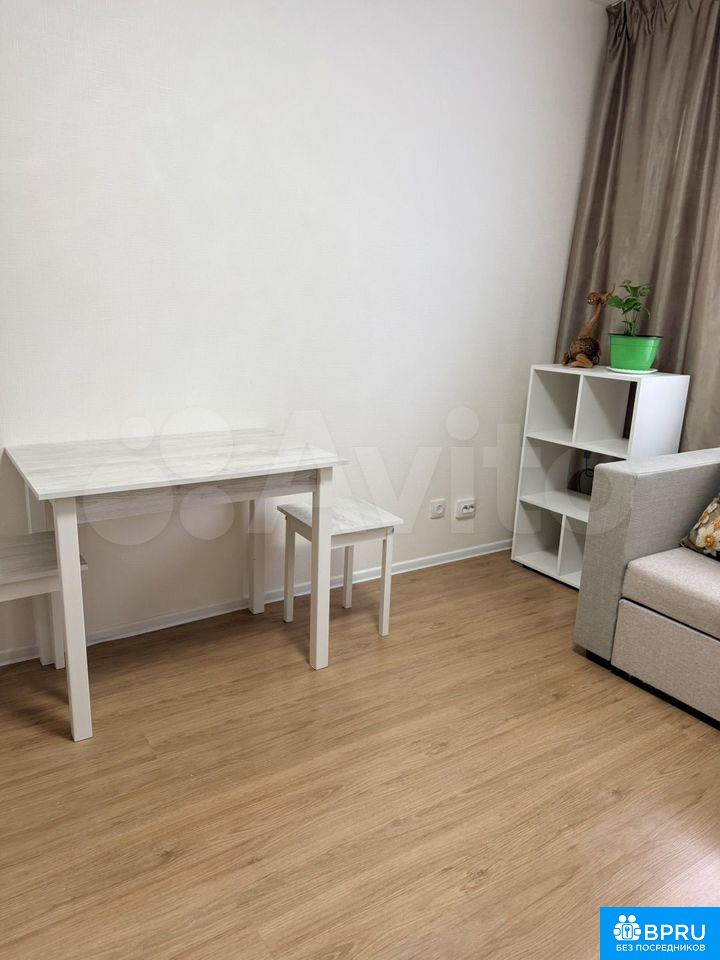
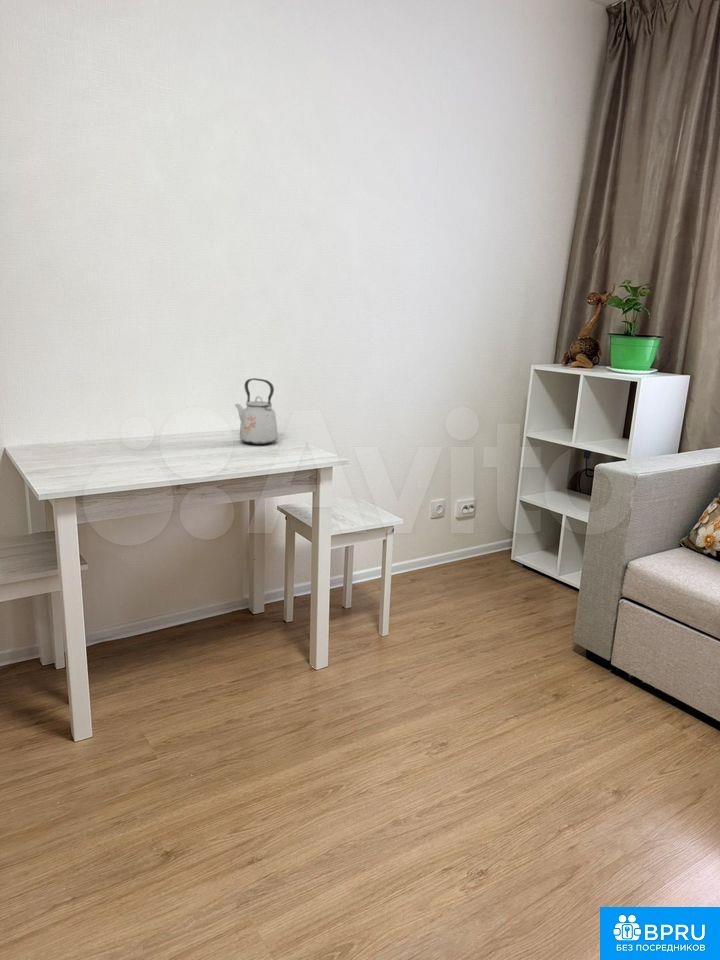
+ kettle [234,377,279,446]
